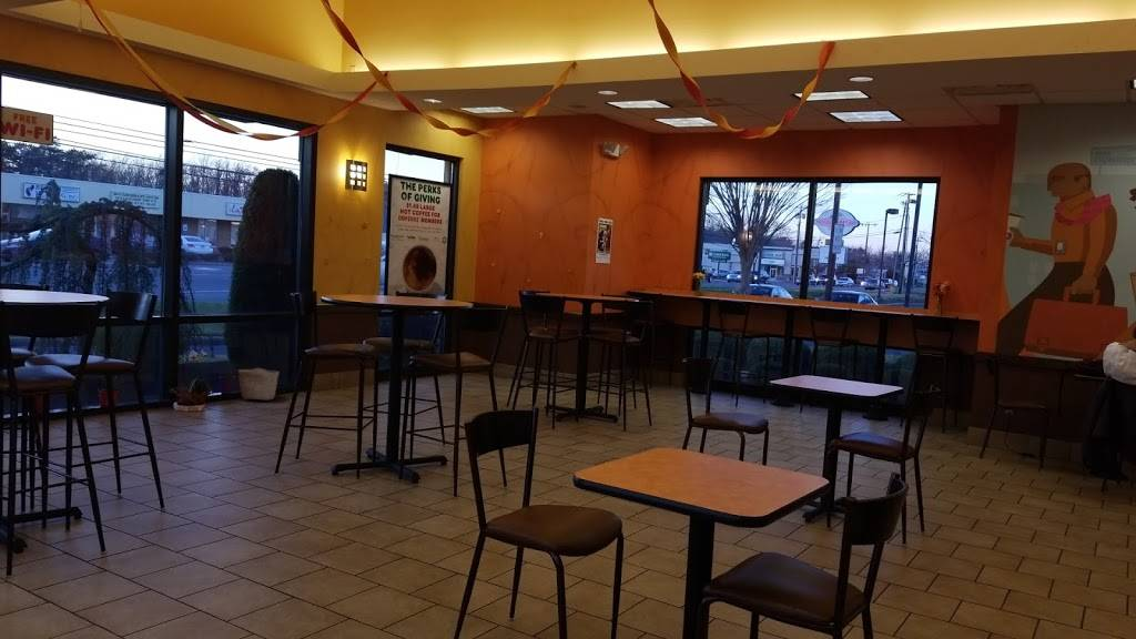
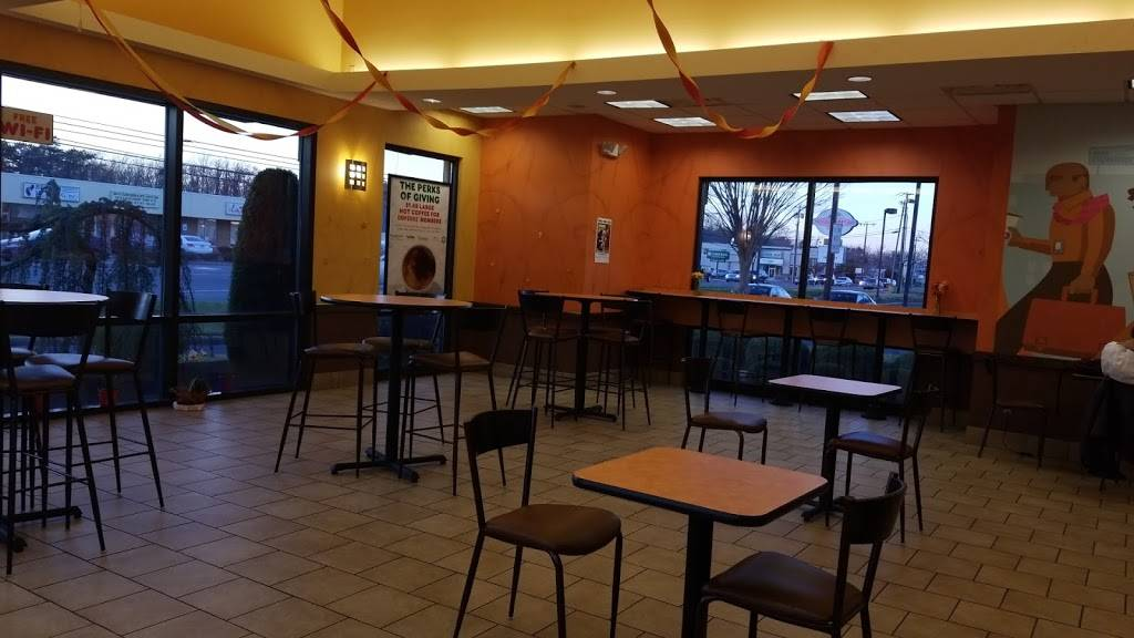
- basket [237,367,281,402]
